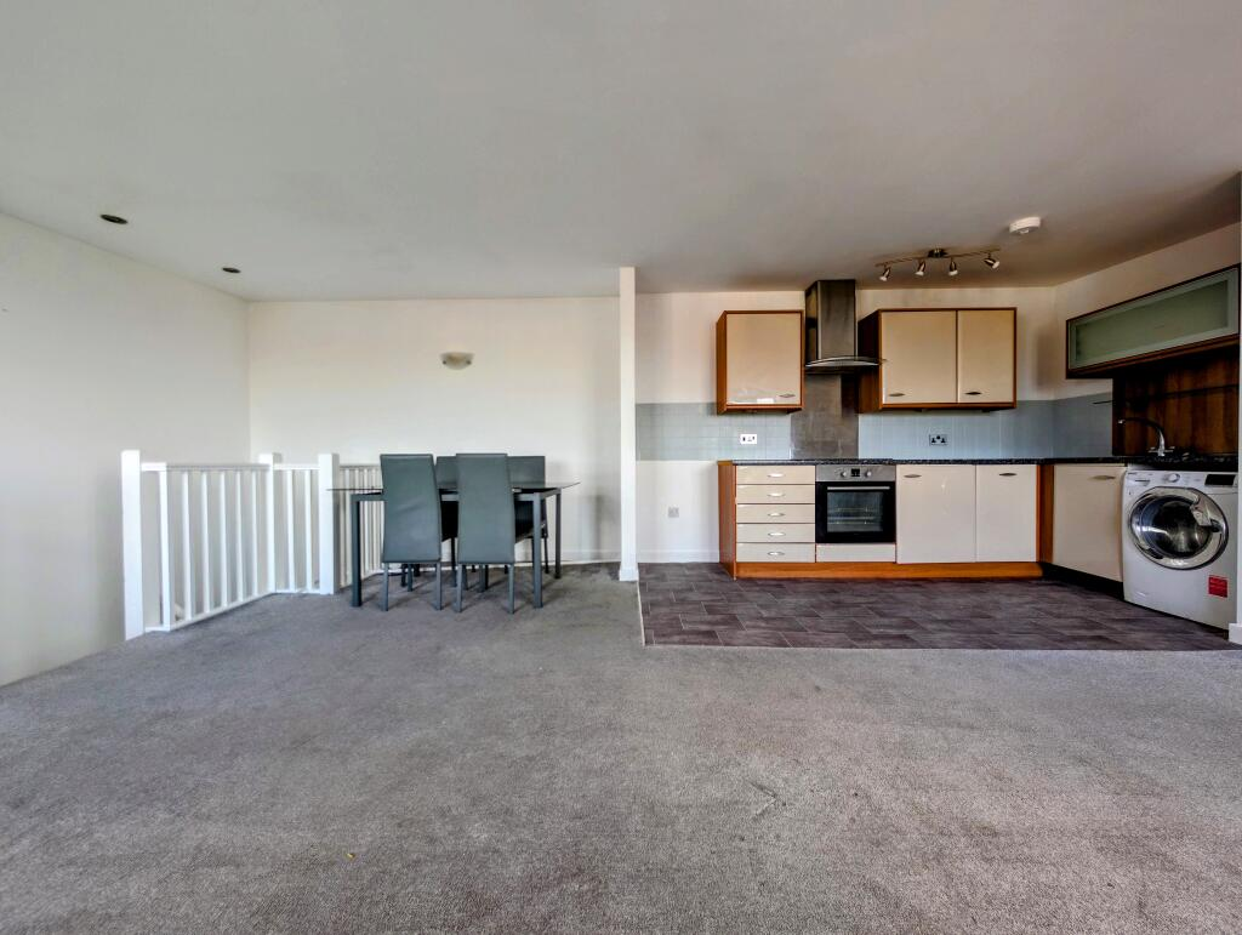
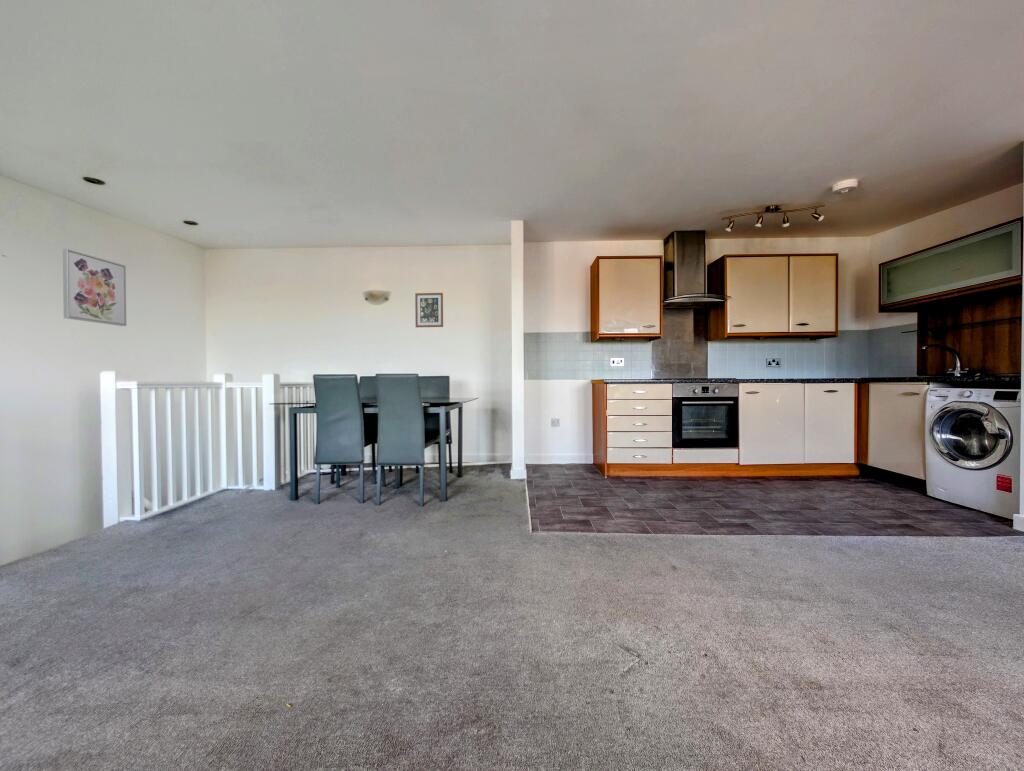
+ wall art [414,292,444,328]
+ wall art [62,248,127,327]
